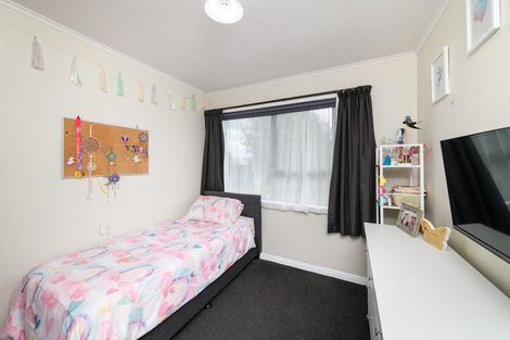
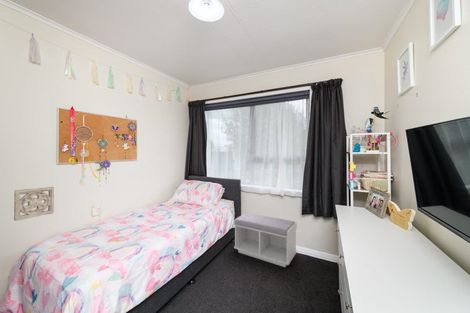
+ wall ornament [13,186,55,222]
+ bench [233,212,298,268]
